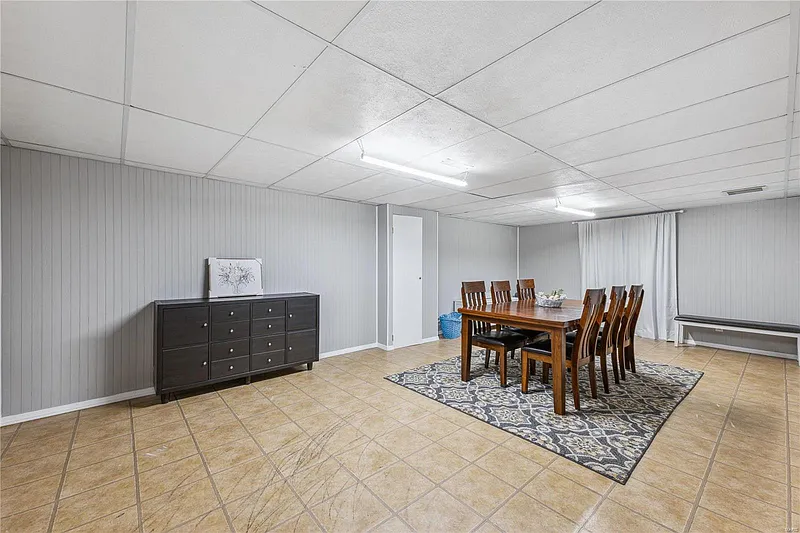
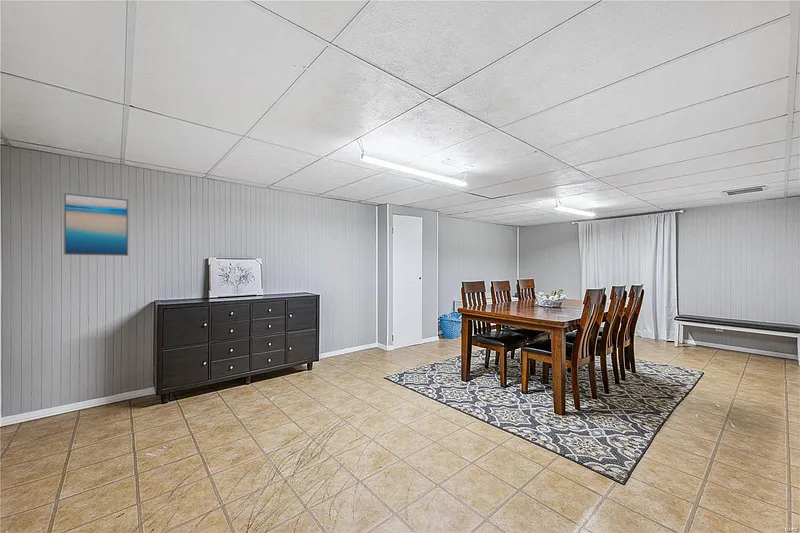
+ wall art [63,192,129,257]
